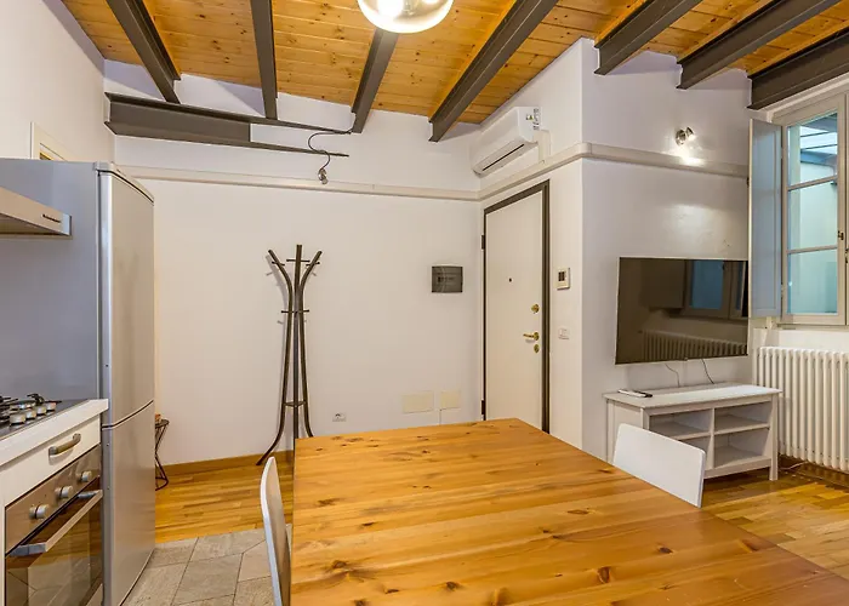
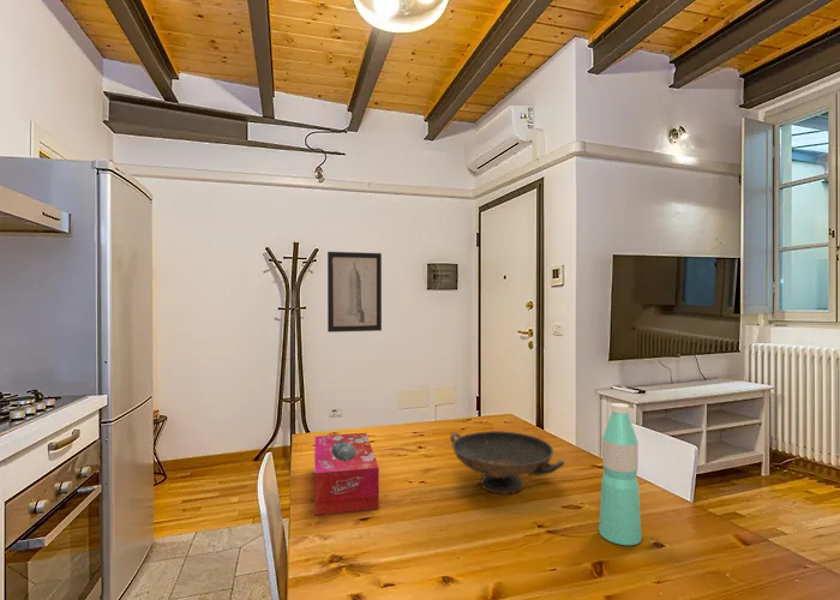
+ tissue box [313,432,380,516]
+ water bottle [598,402,642,546]
+ wall art [326,251,383,334]
+ decorative bowl [449,430,565,494]
